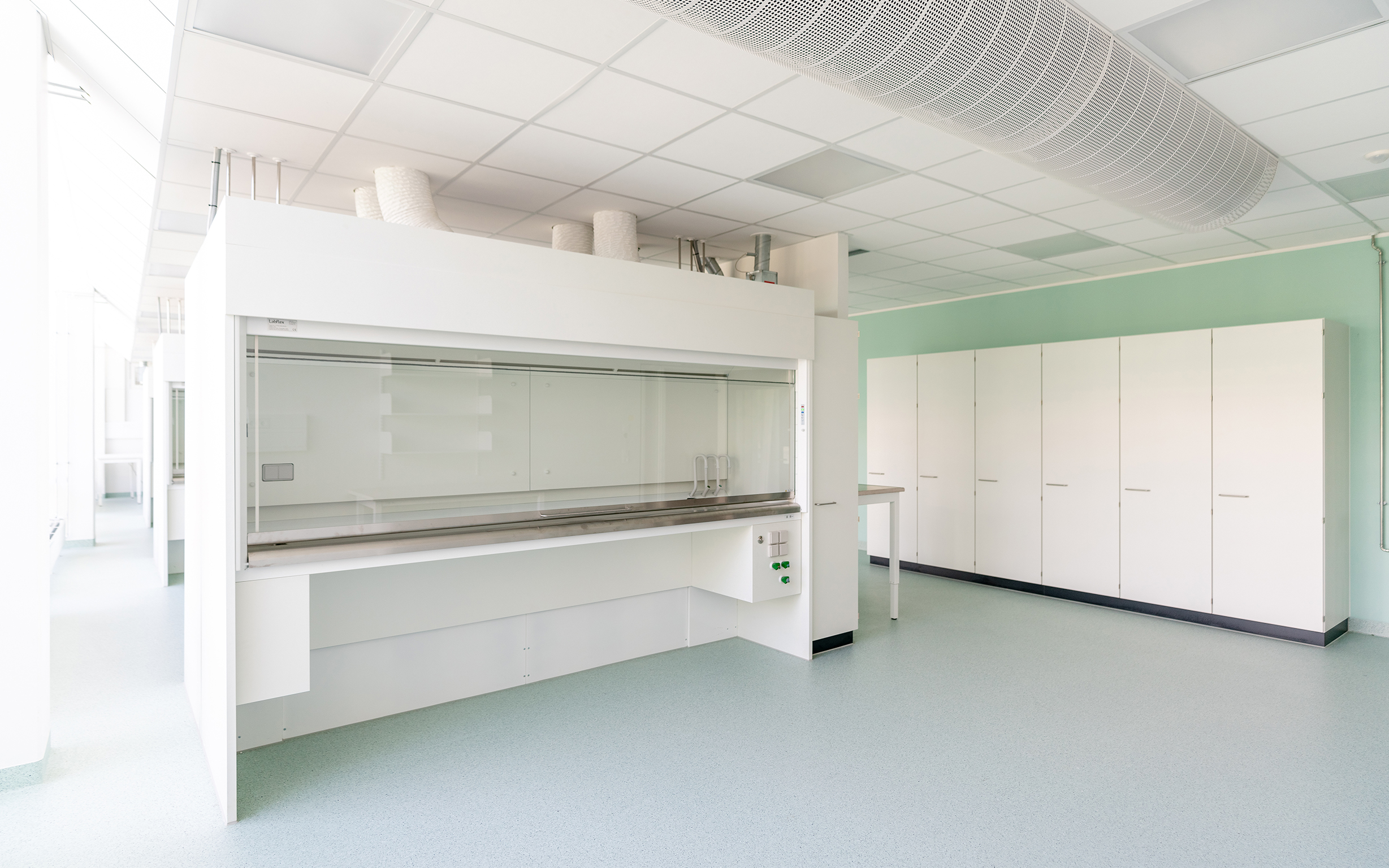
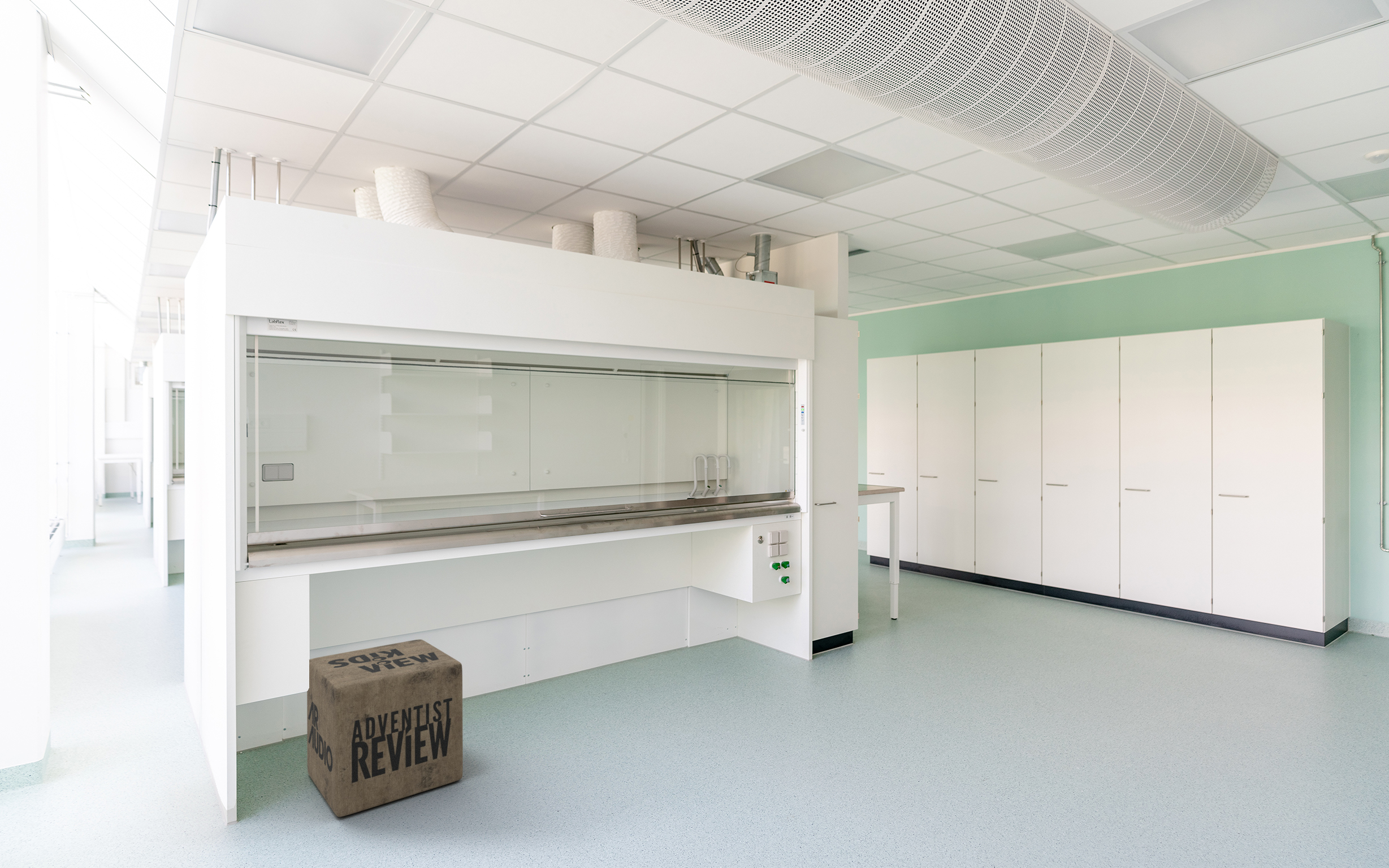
+ cardboard box [306,639,464,818]
